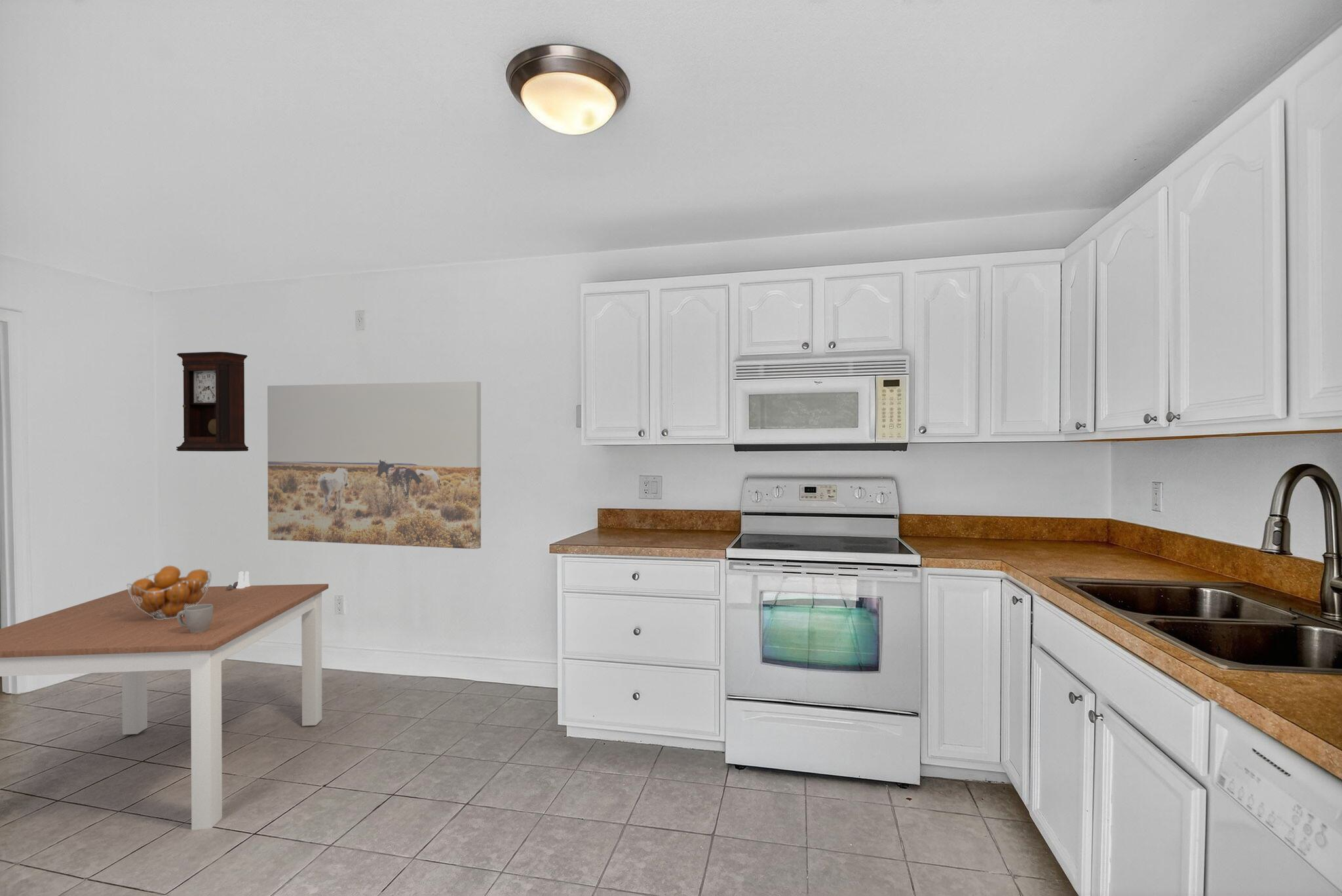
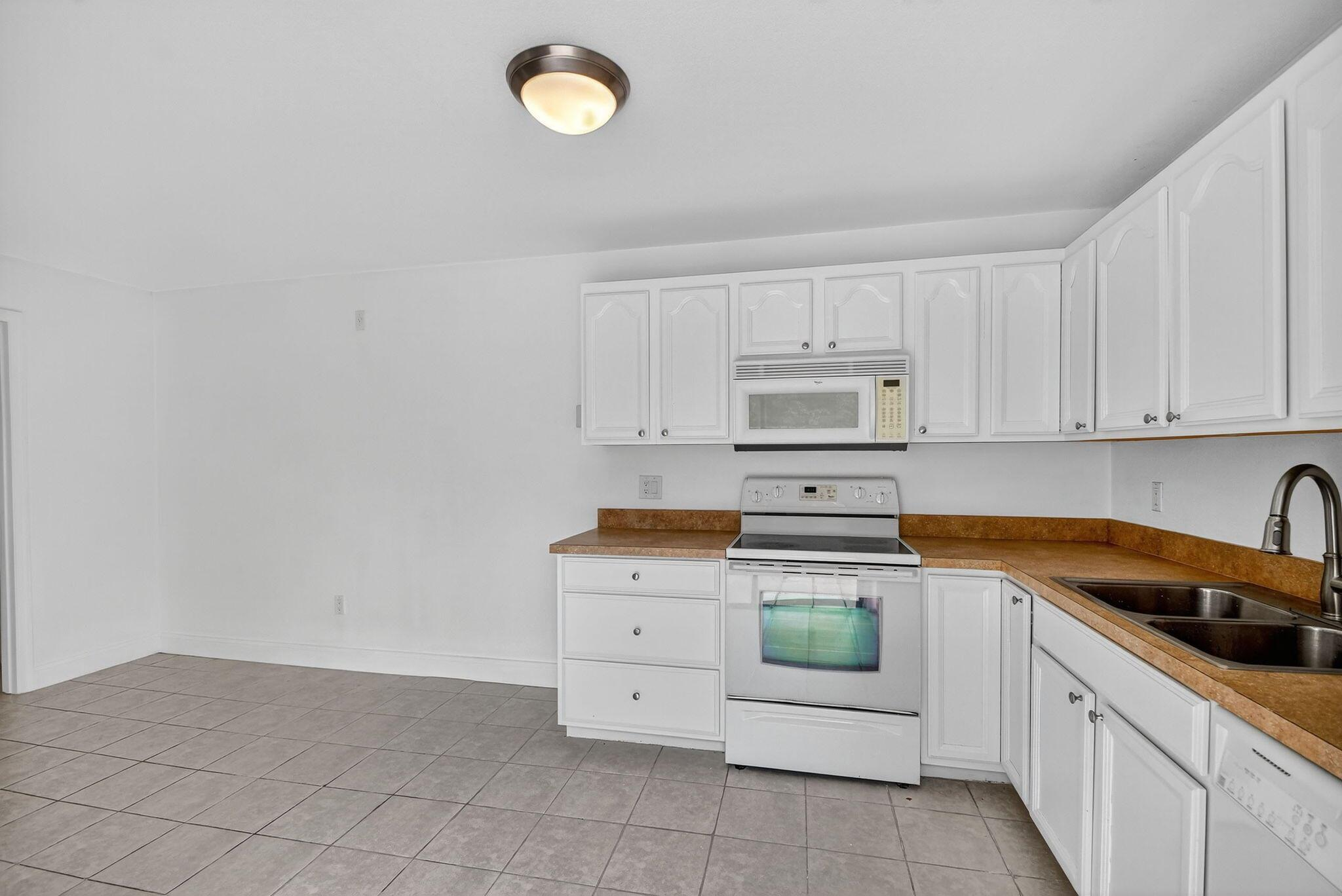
- mug [177,604,213,633]
- salt and pepper shaker set [226,570,251,589]
- pendulum clock [176,351,249,452]
- dining table [0,583,329,831]
- wall art [267,381,482,550]
- fruit basket [126,565,212,620]
